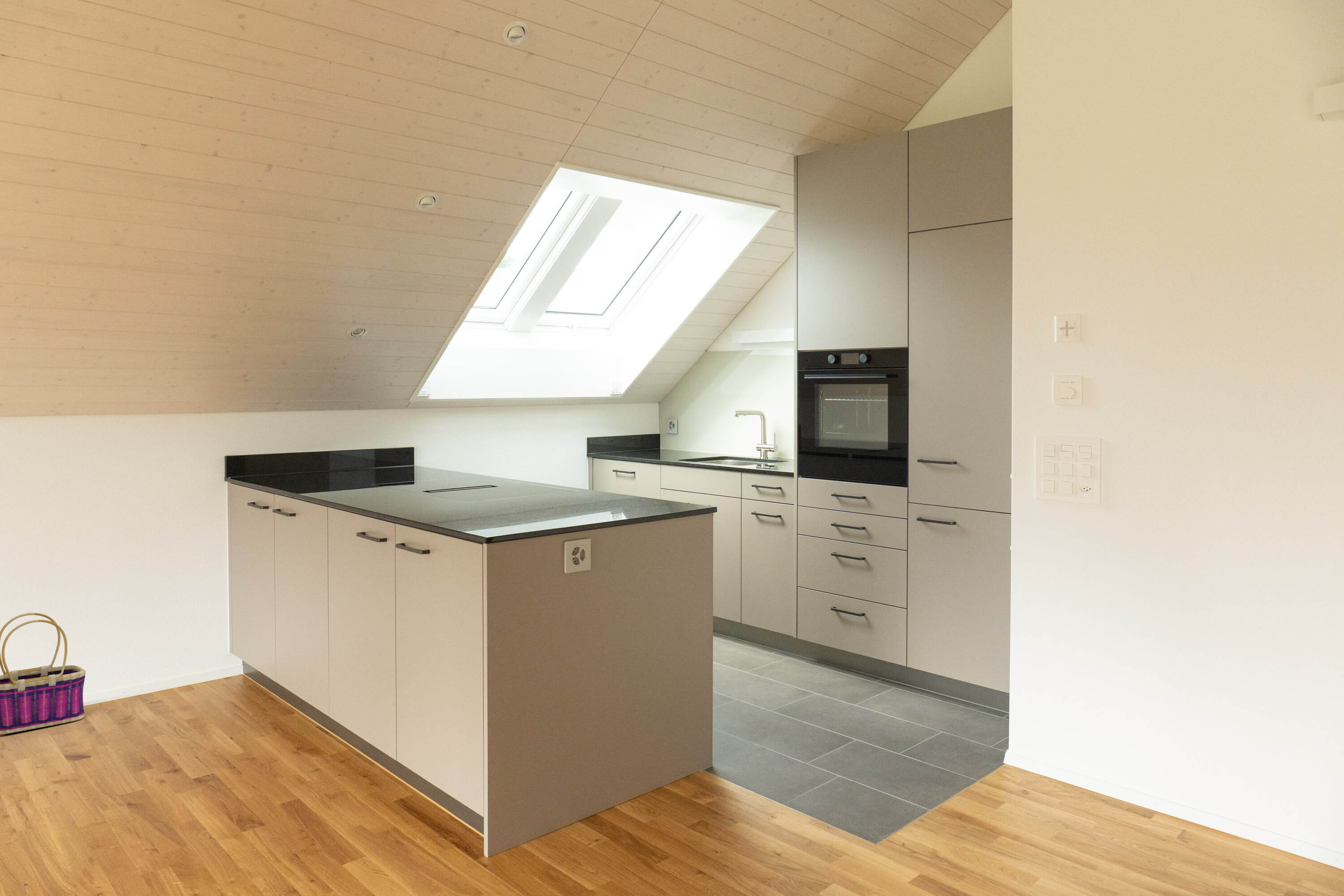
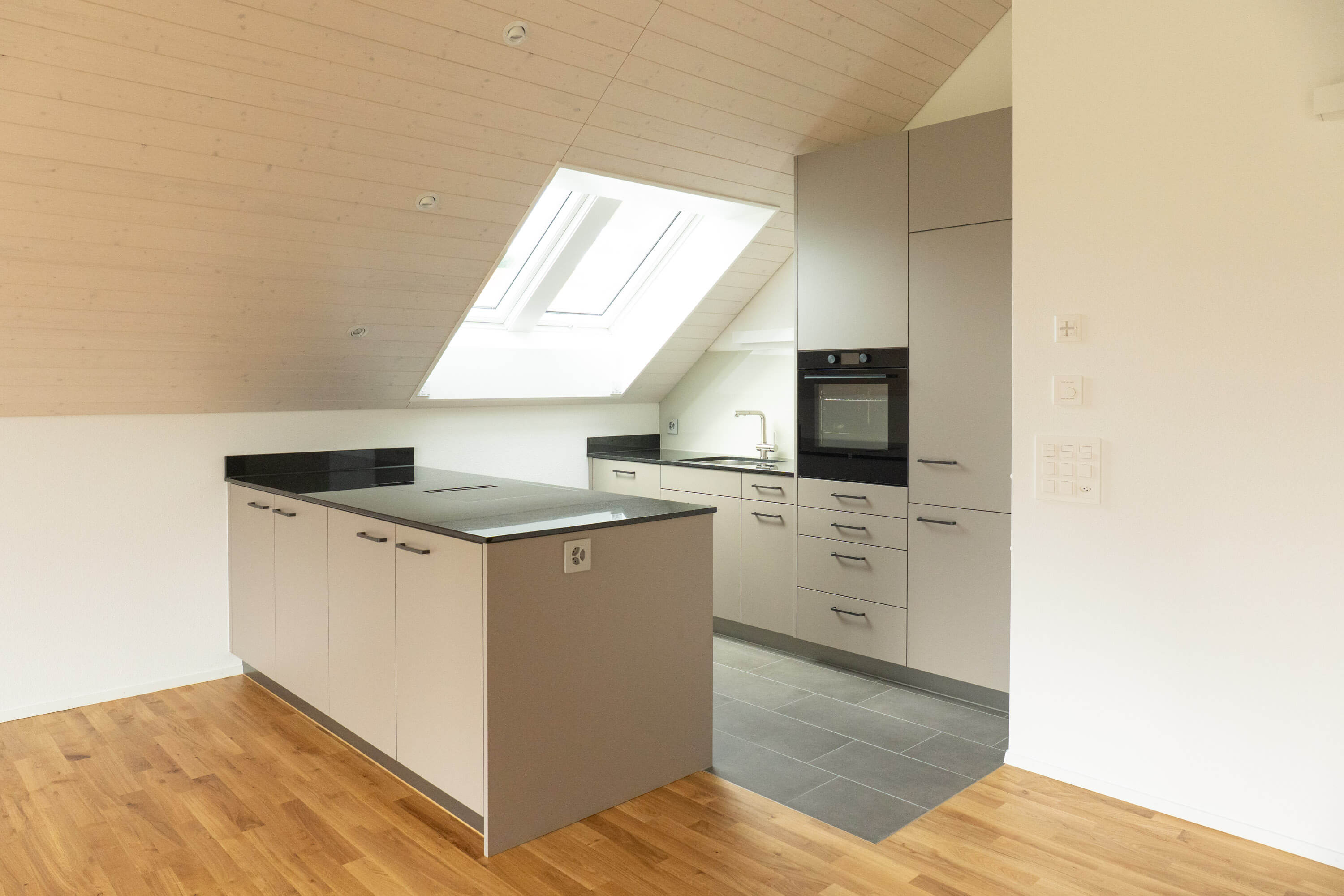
- basket [0,612,86,735]
